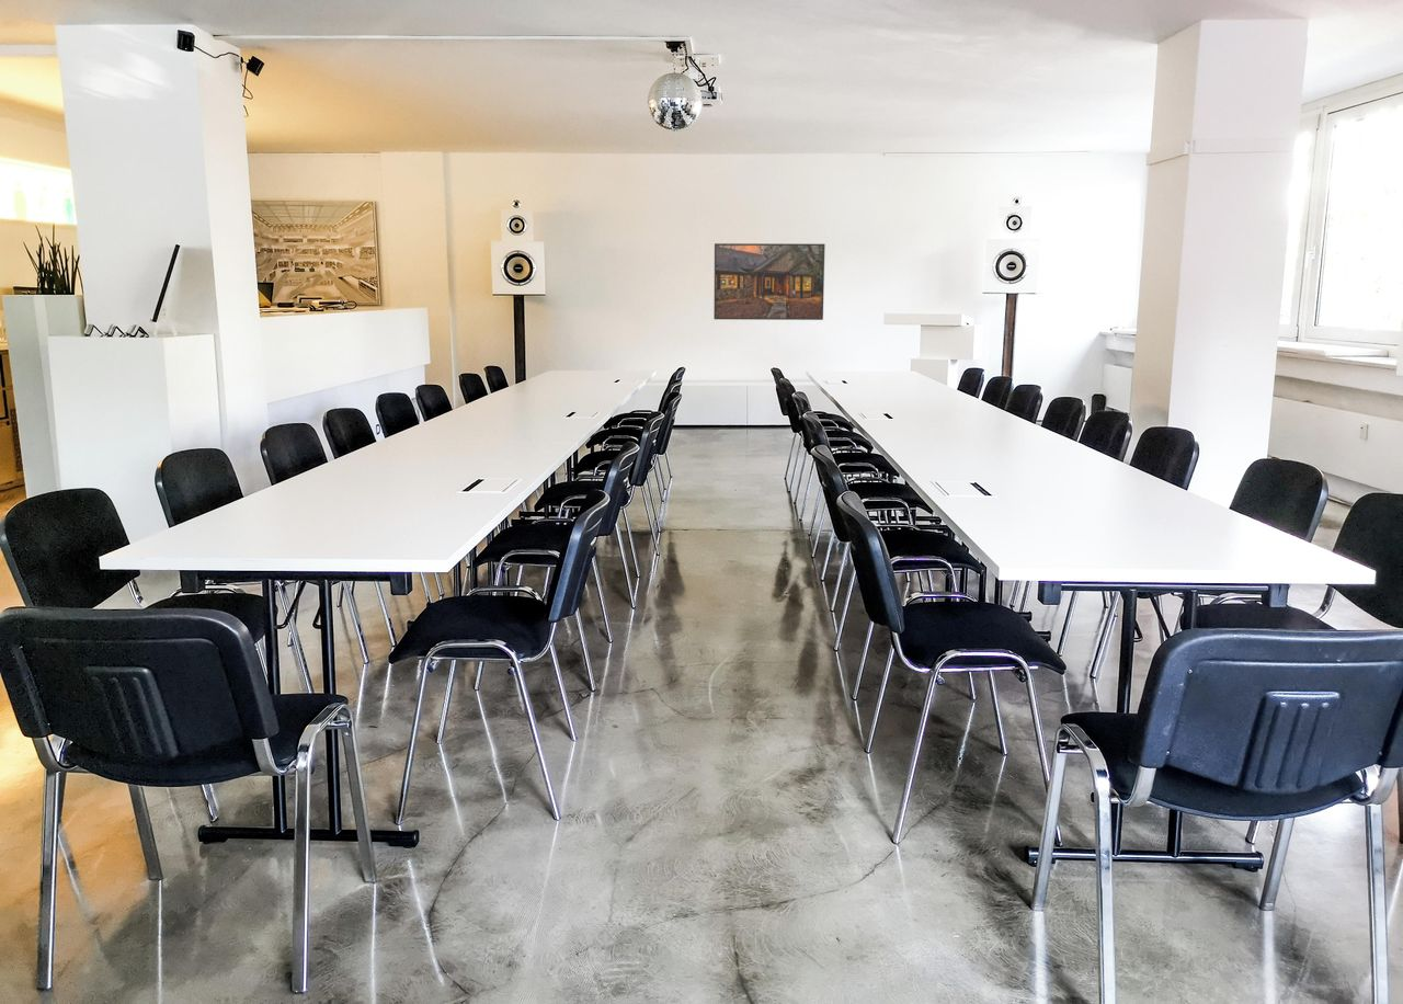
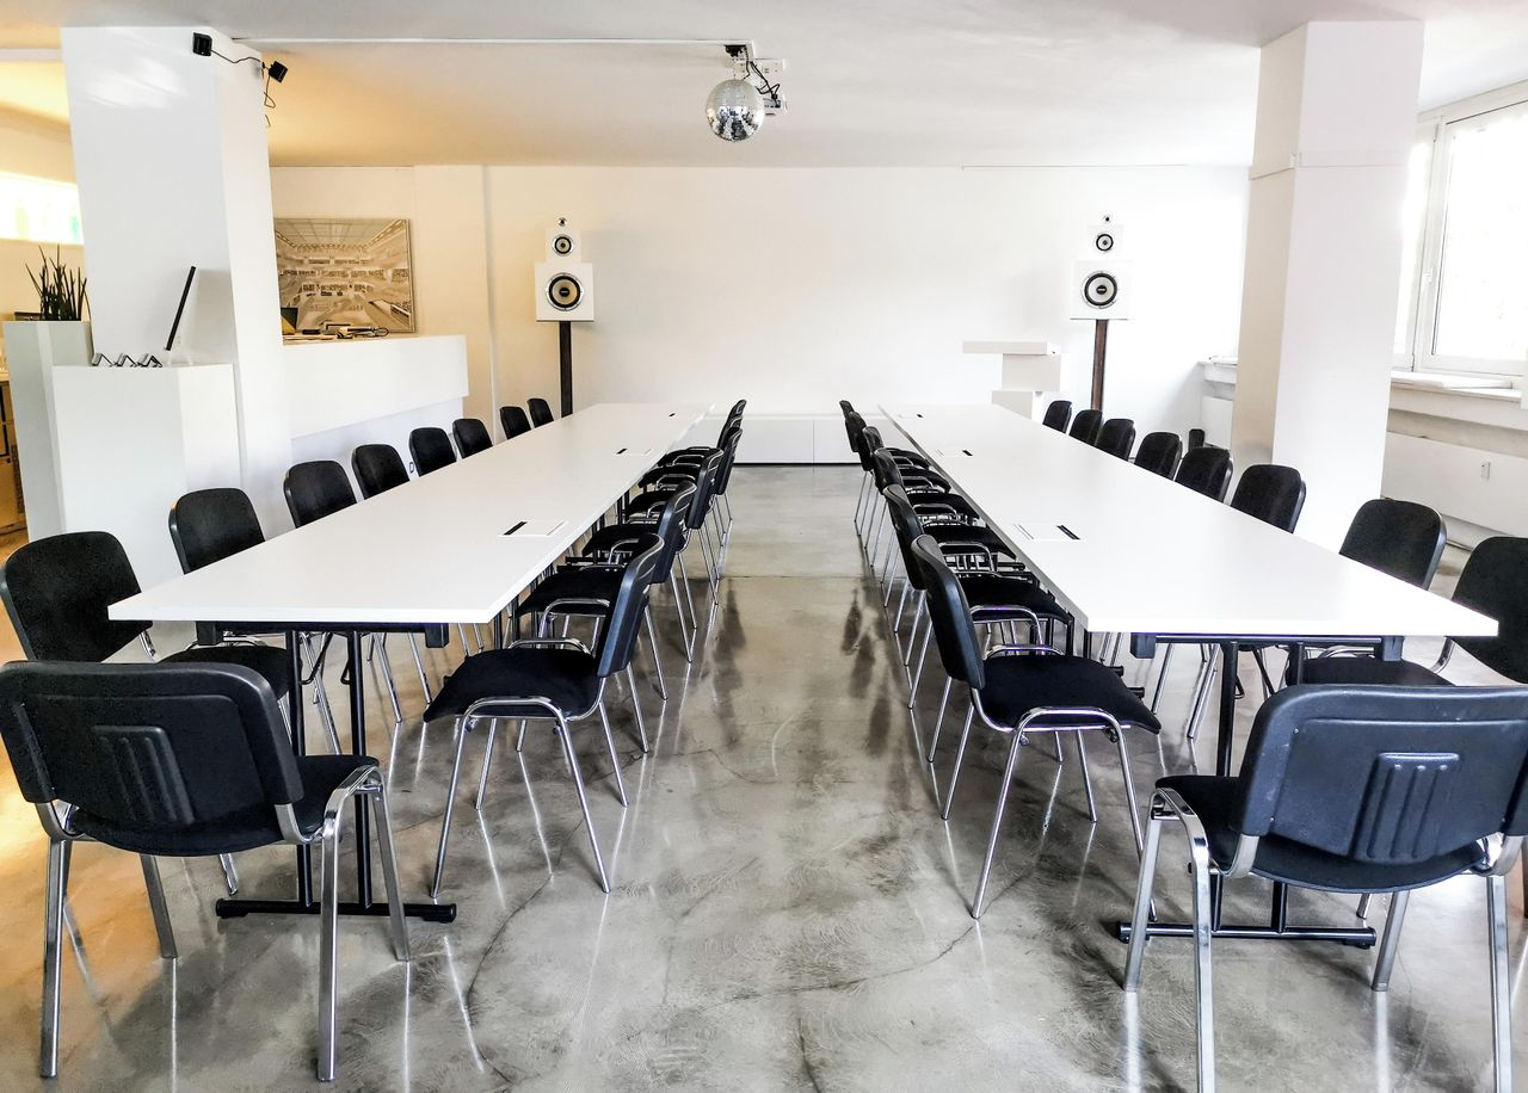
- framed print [712,242,826,321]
